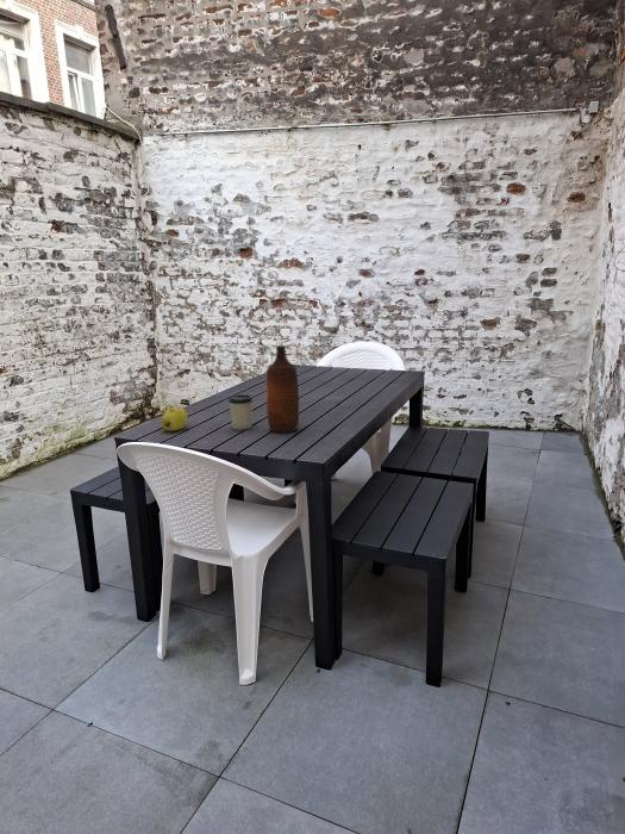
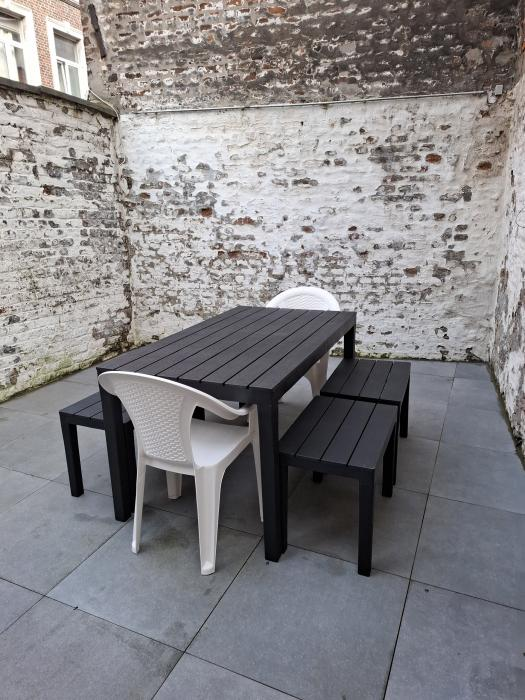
- fruit [161,406,188,432]
- cup [227,393,254,431]
- bottle [265,344,300,434]
